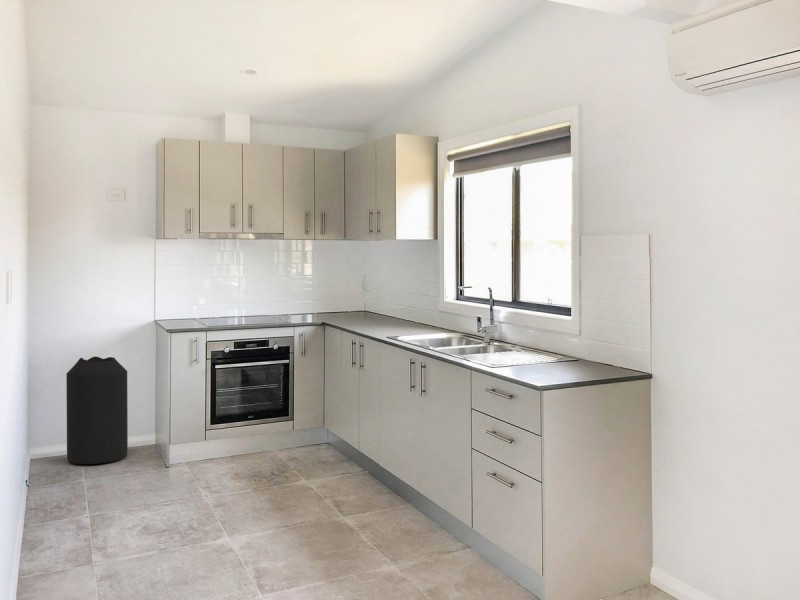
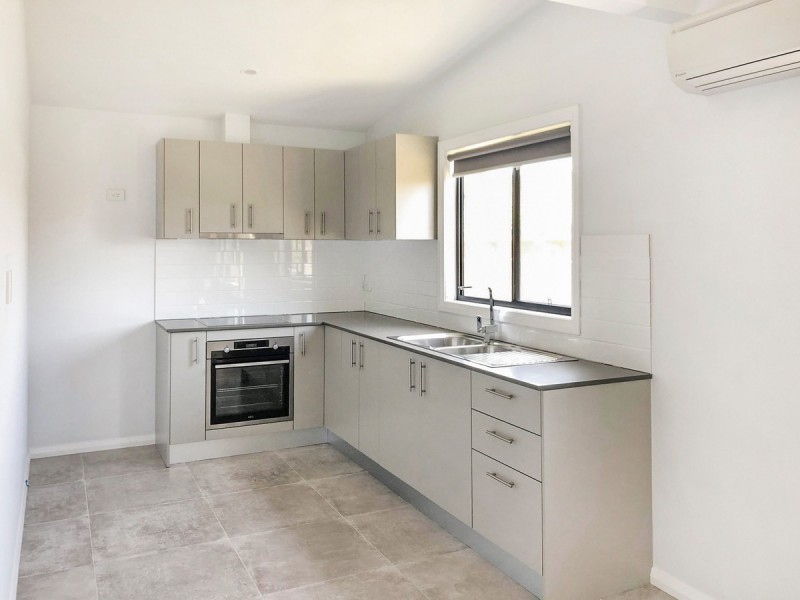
- trash can [65,356,129,465]
